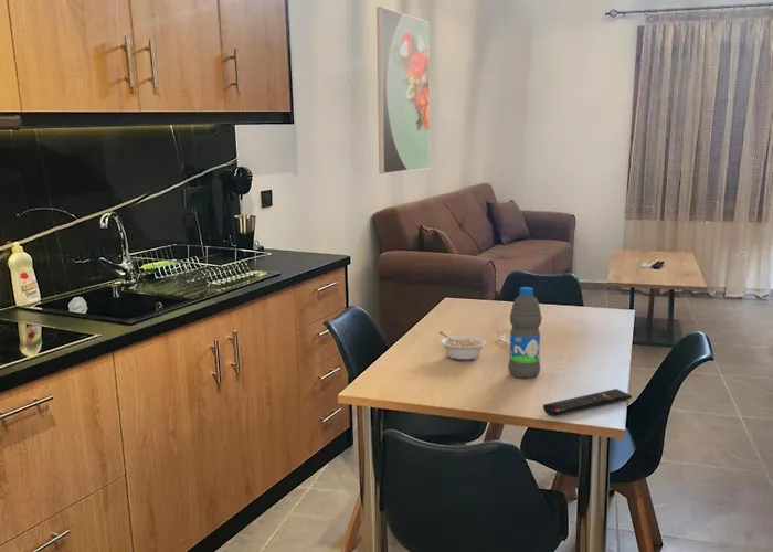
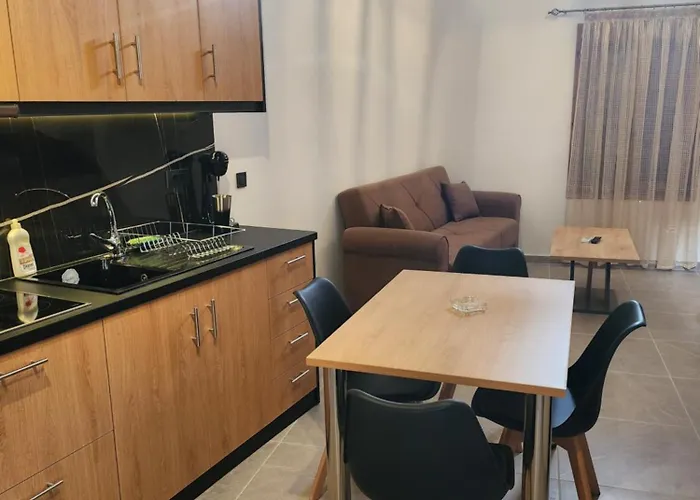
- remote control [542,388,633,417]
- legume [437,330,487,362]
- water bottle [507,286,543,380]
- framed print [375,6,431,176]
